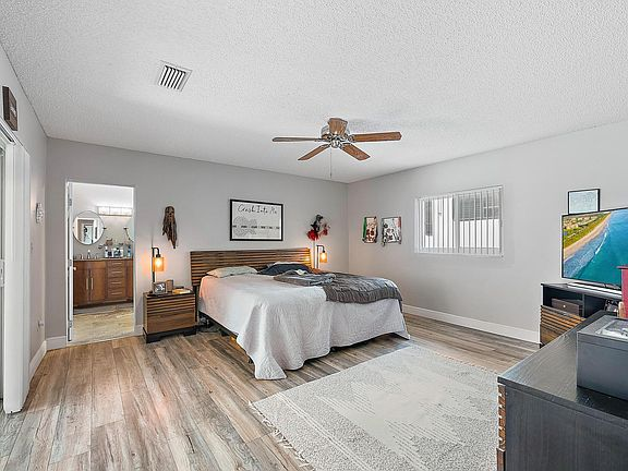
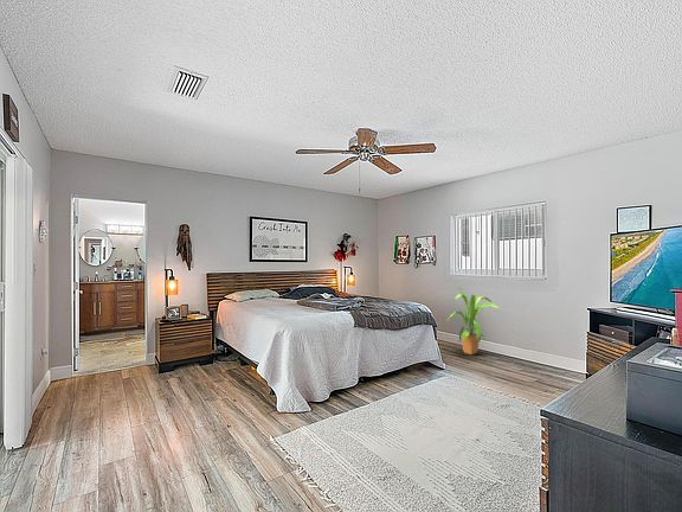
+ house plant [445,284,502,356]
